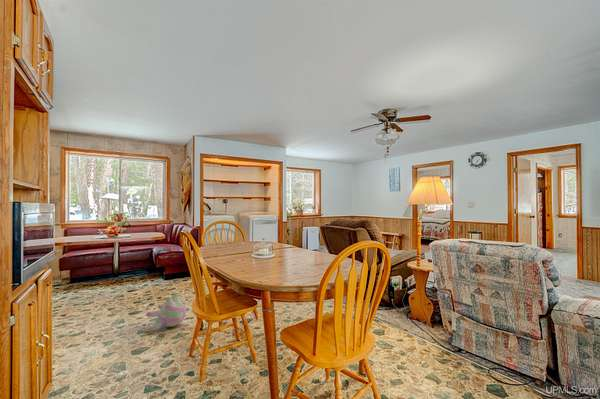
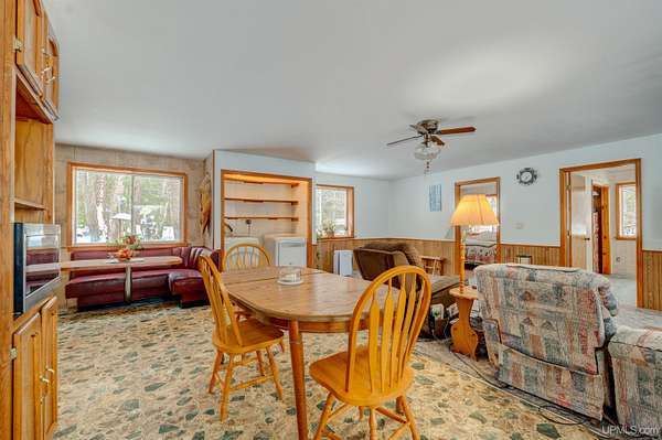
- plush toy [144,292,187,333]
